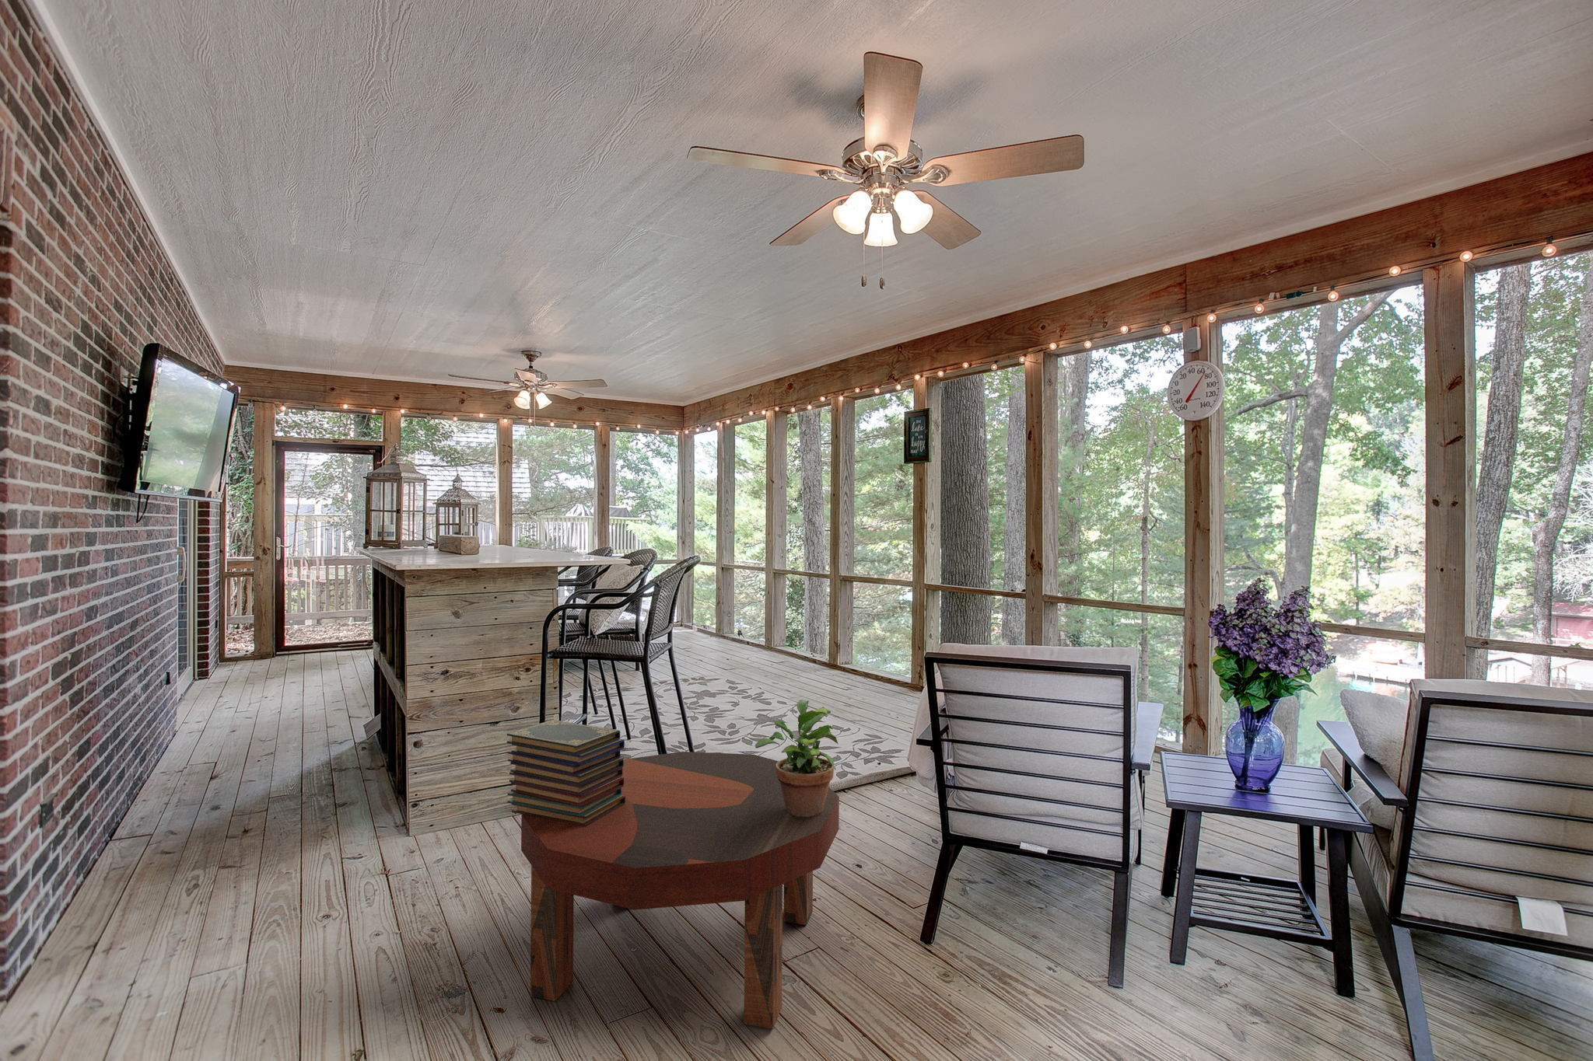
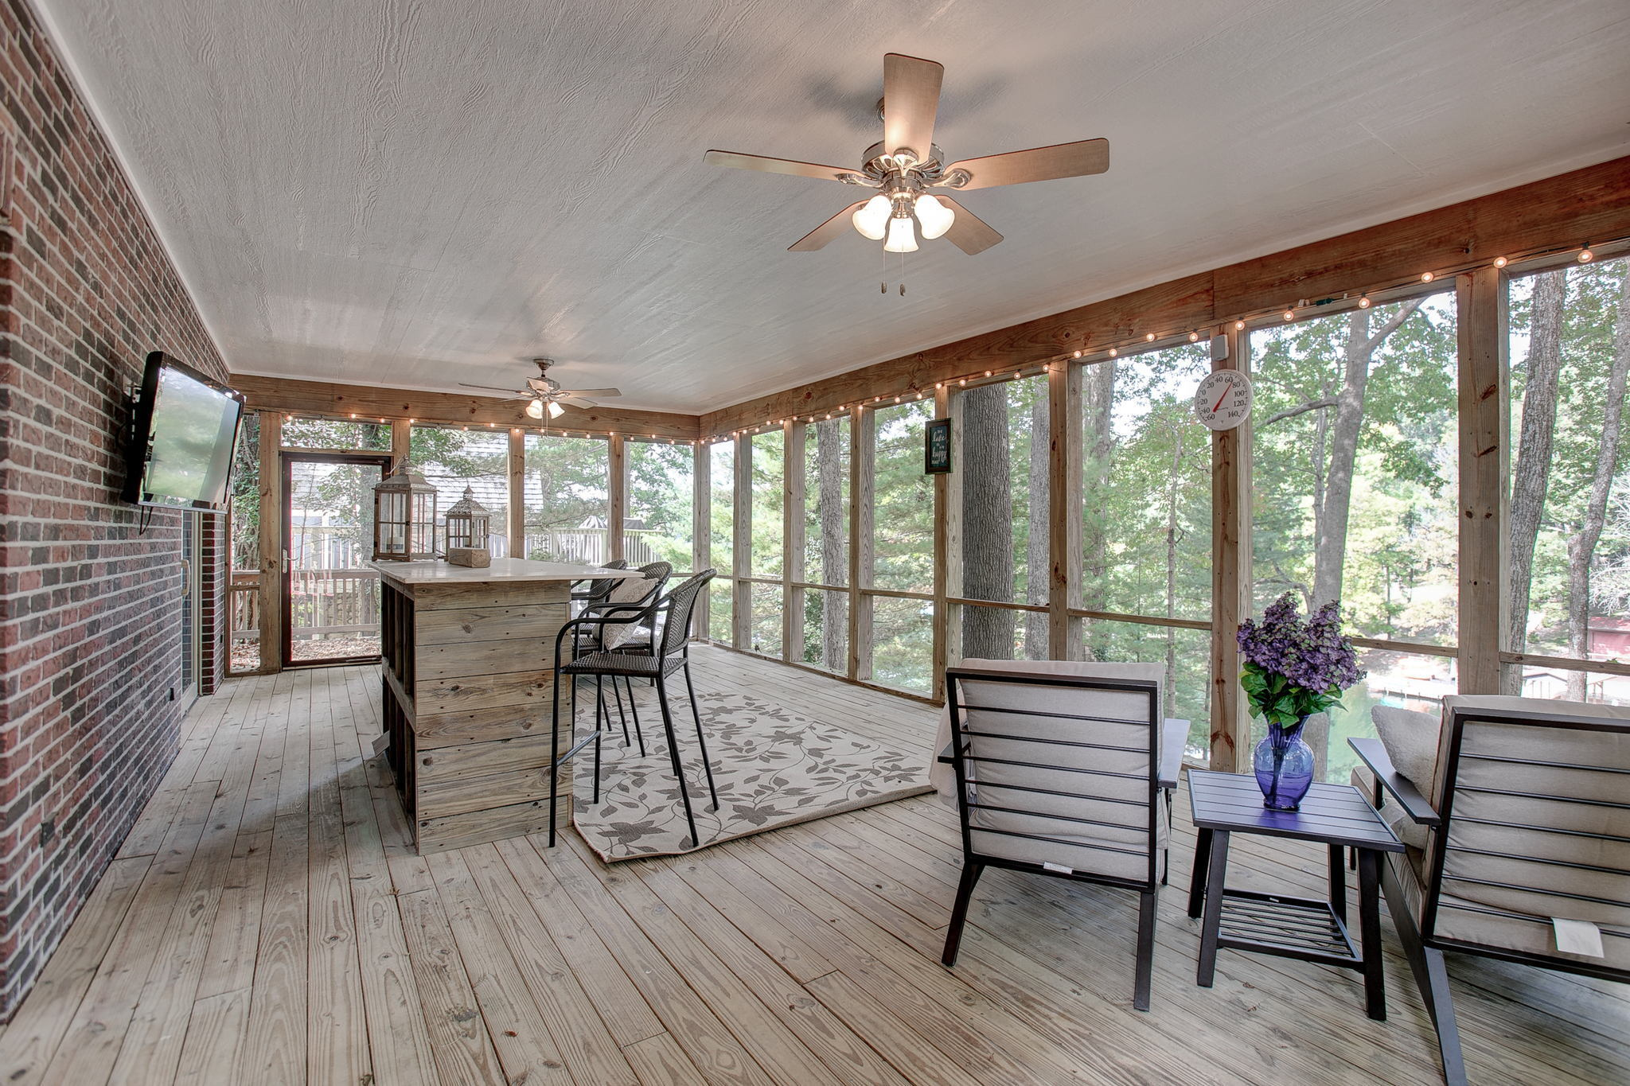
- coffee table [520,751,840,1030]
- book stack [507,719,625,827]
- potted plant [754,699,839,817]
